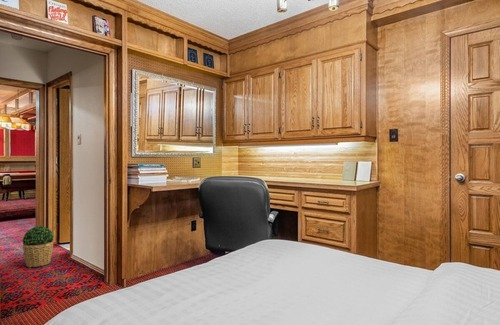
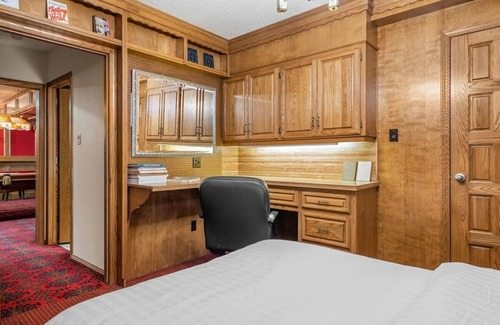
- potted plant [22,225,55,268]
